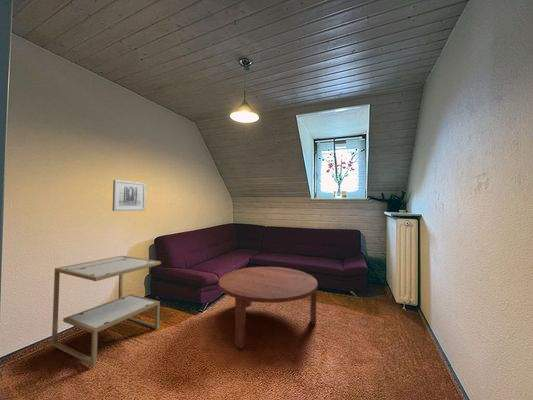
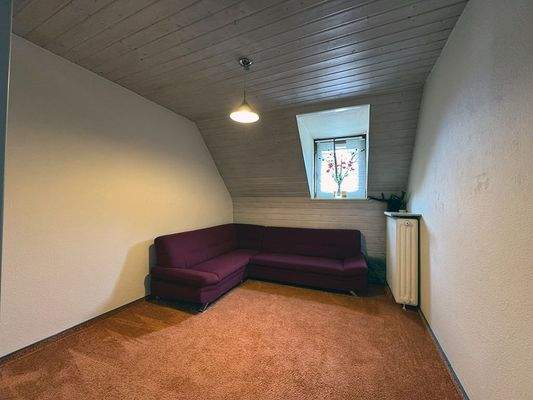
- coffee table [218,266,319,350]
- side table [51,255,162,367]
- wall art [112,179,147,212]
